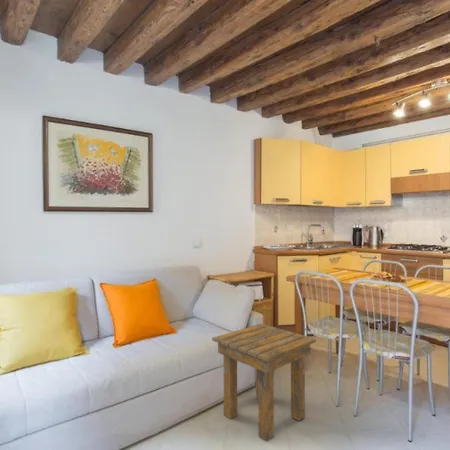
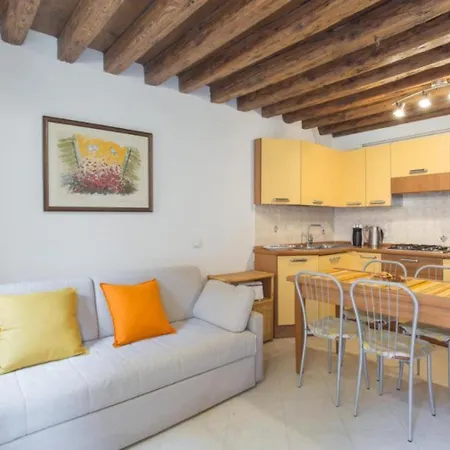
- side table [211,323,317,442]
